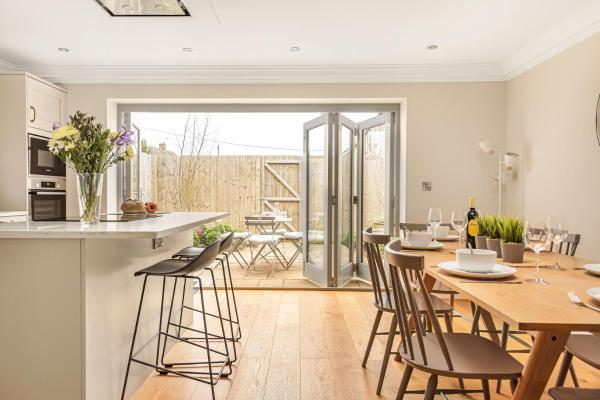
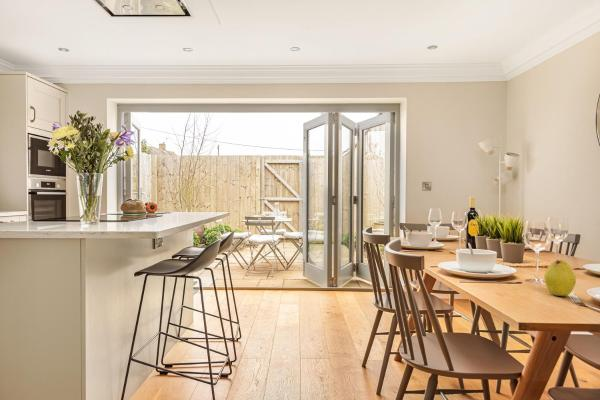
+ fruit [543,259,577,297]
